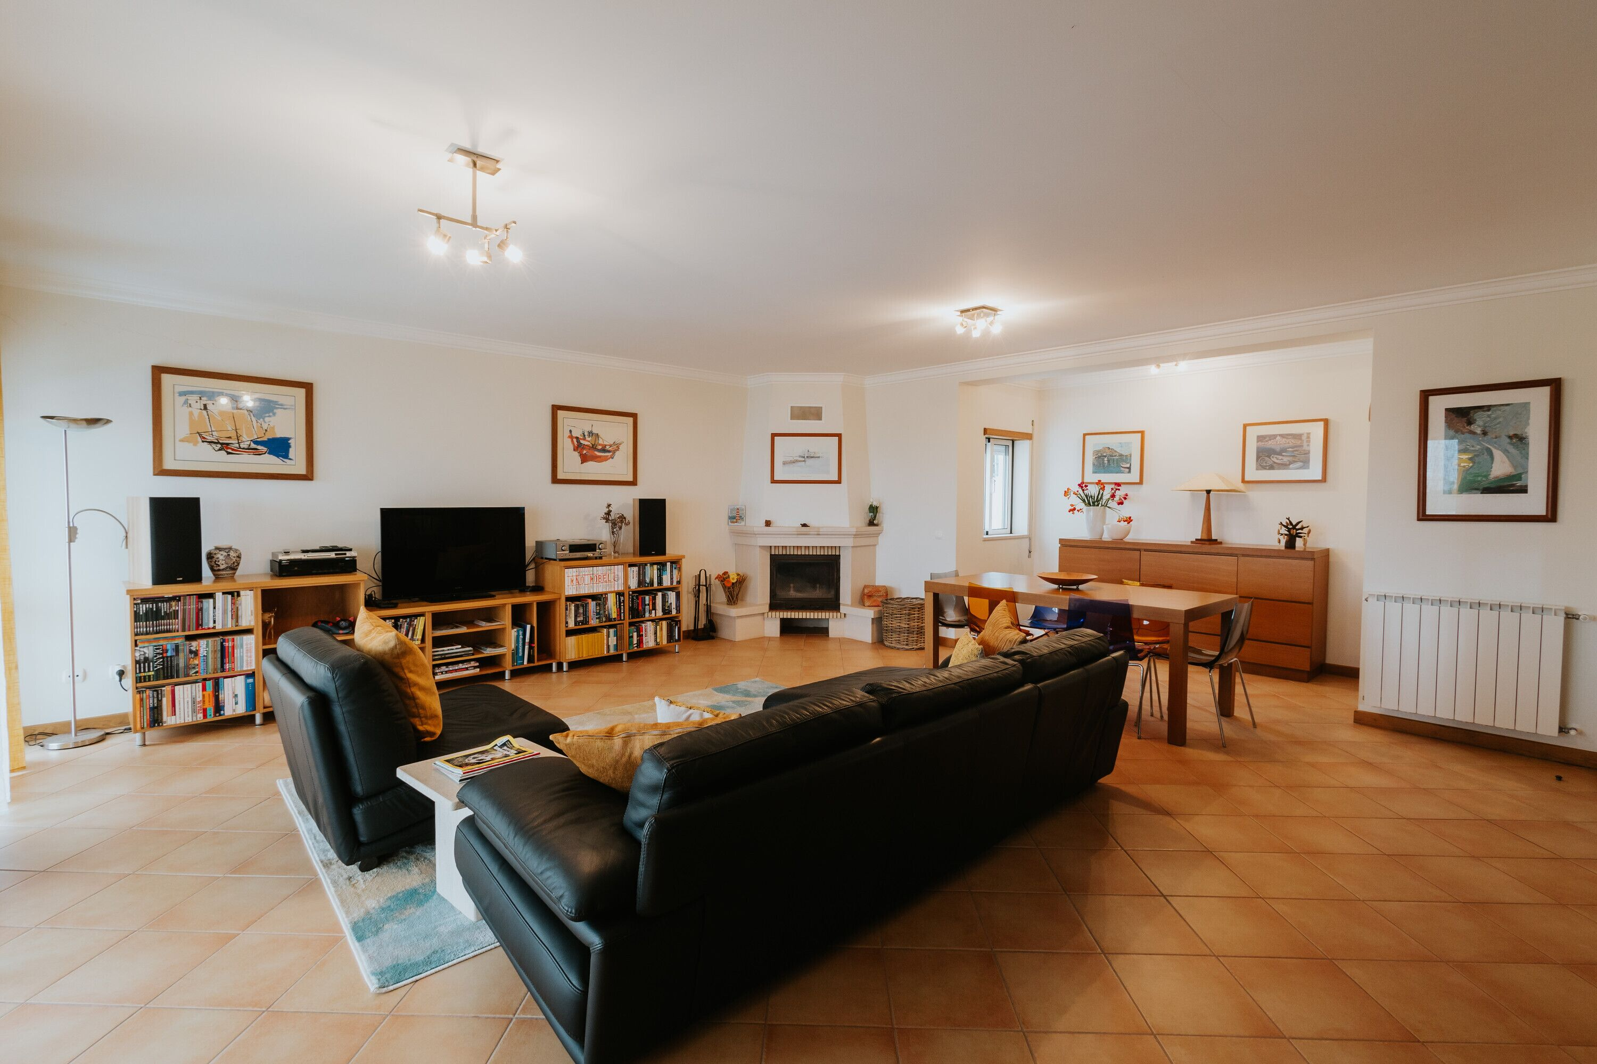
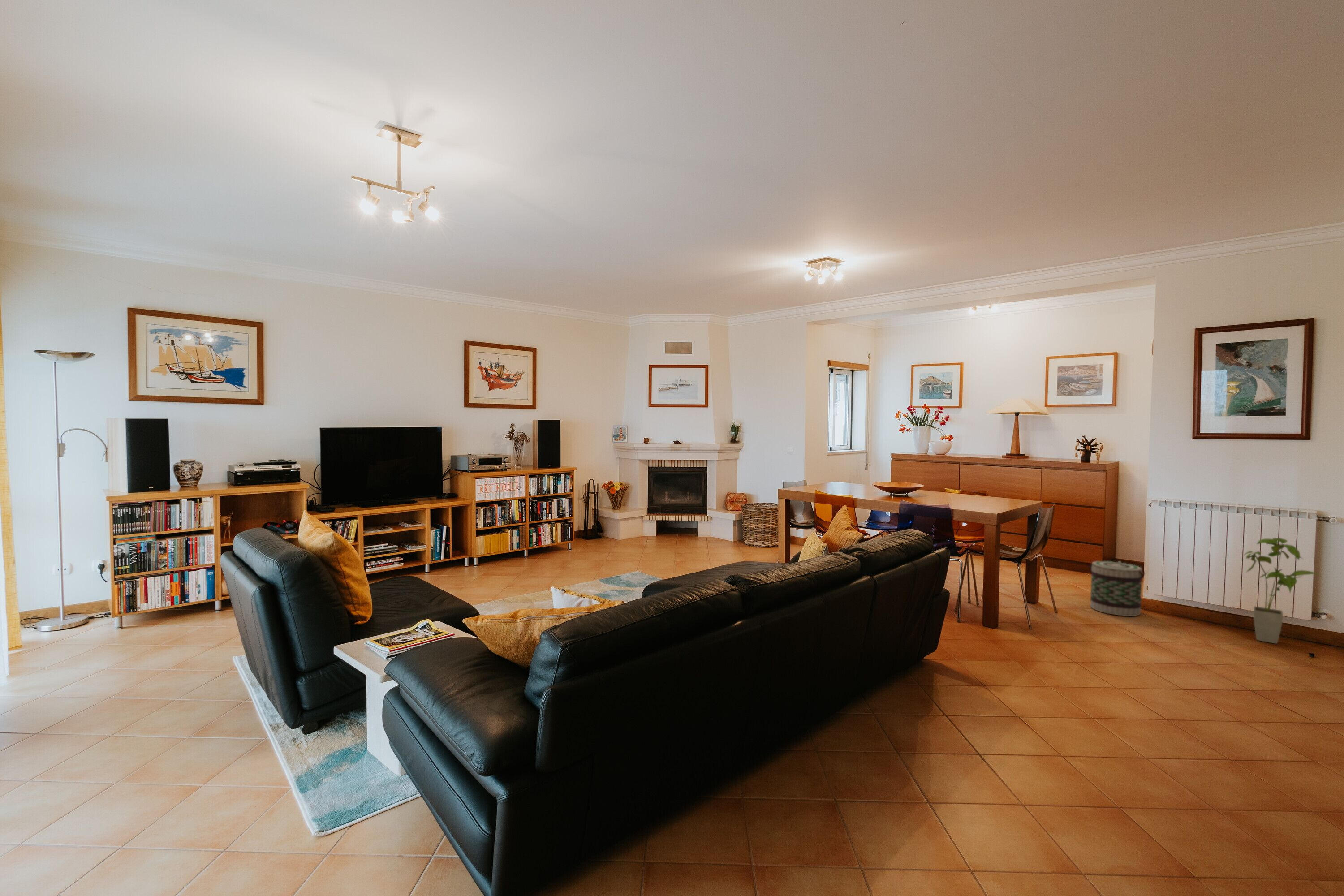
+ house plant [1242,537,1322,644]
+ basket [1088,560,1145,616]
